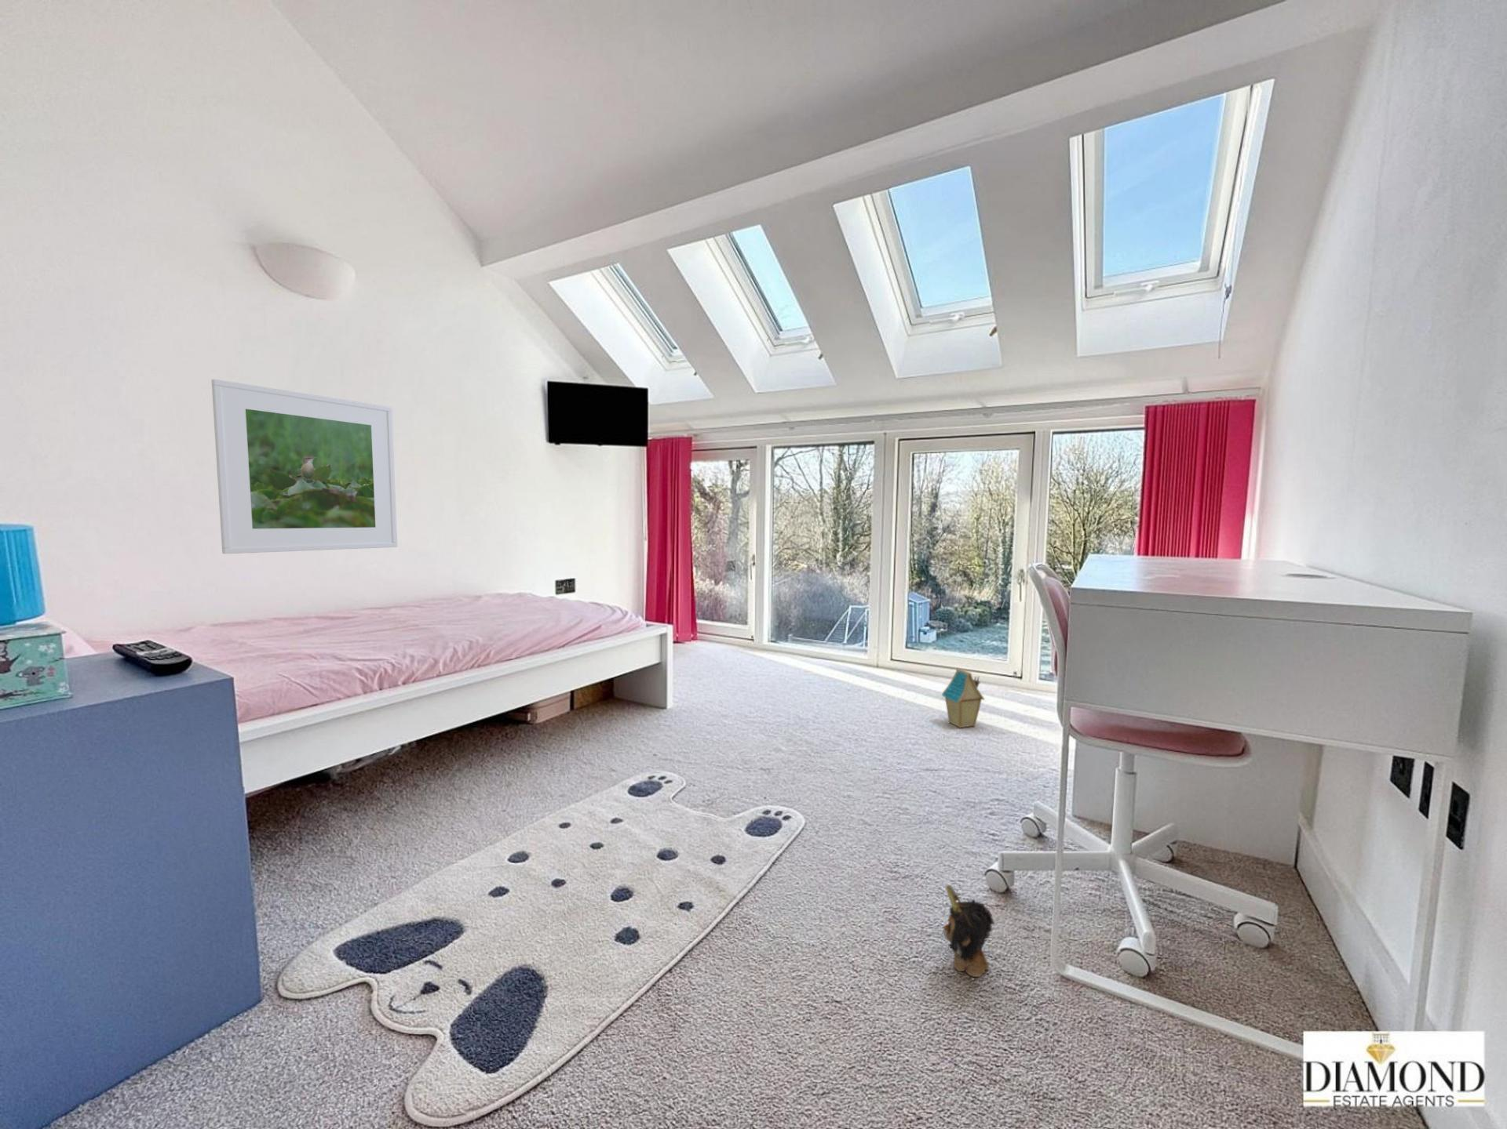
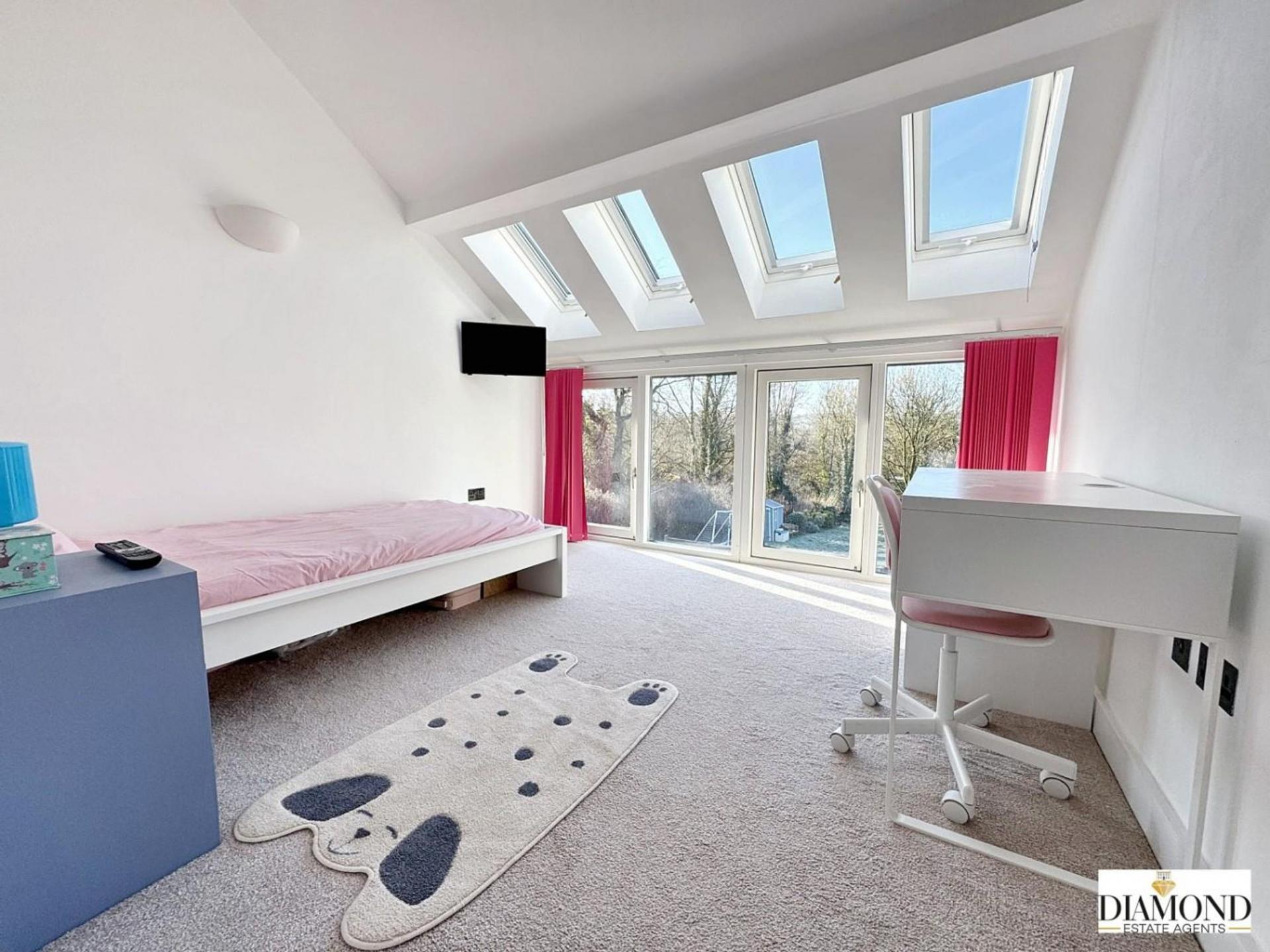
- plush toy [942,885,996,977]
- toy house [941,668,985,729]
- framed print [211,378,398,554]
